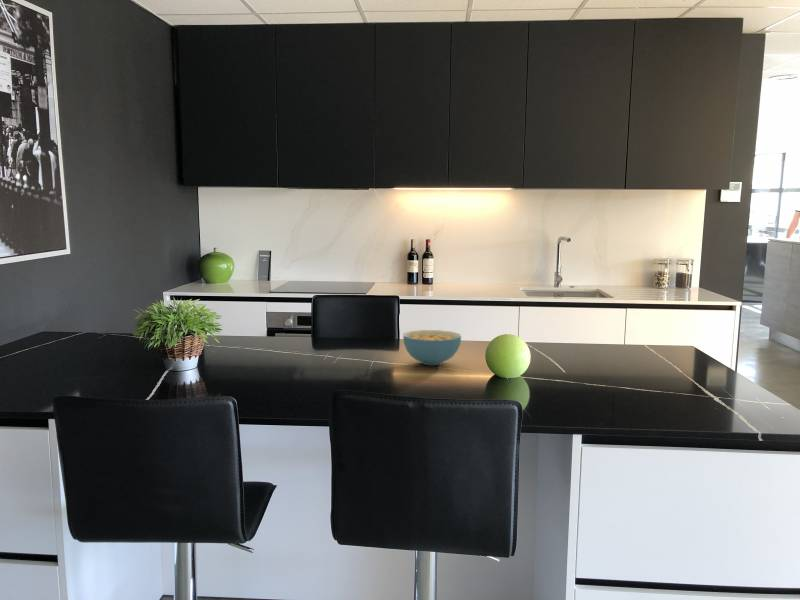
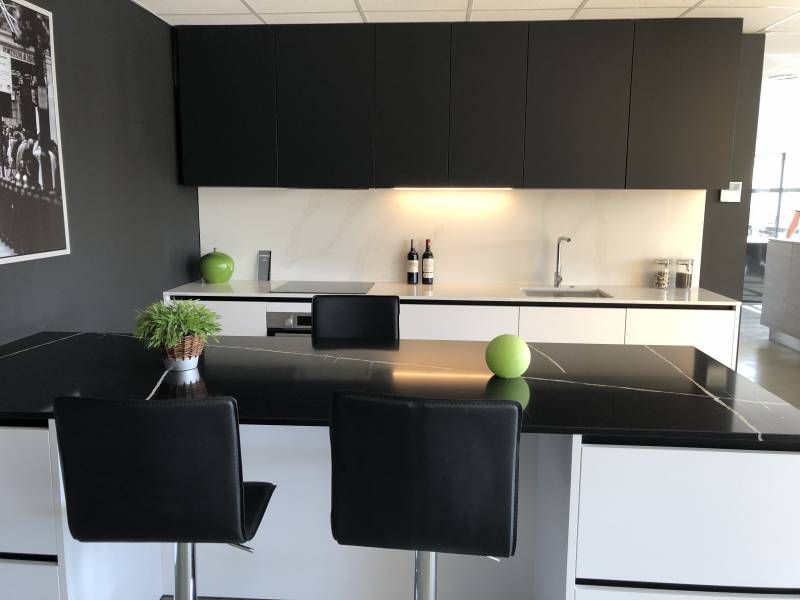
- cereal bowl [402,329,462,366]
